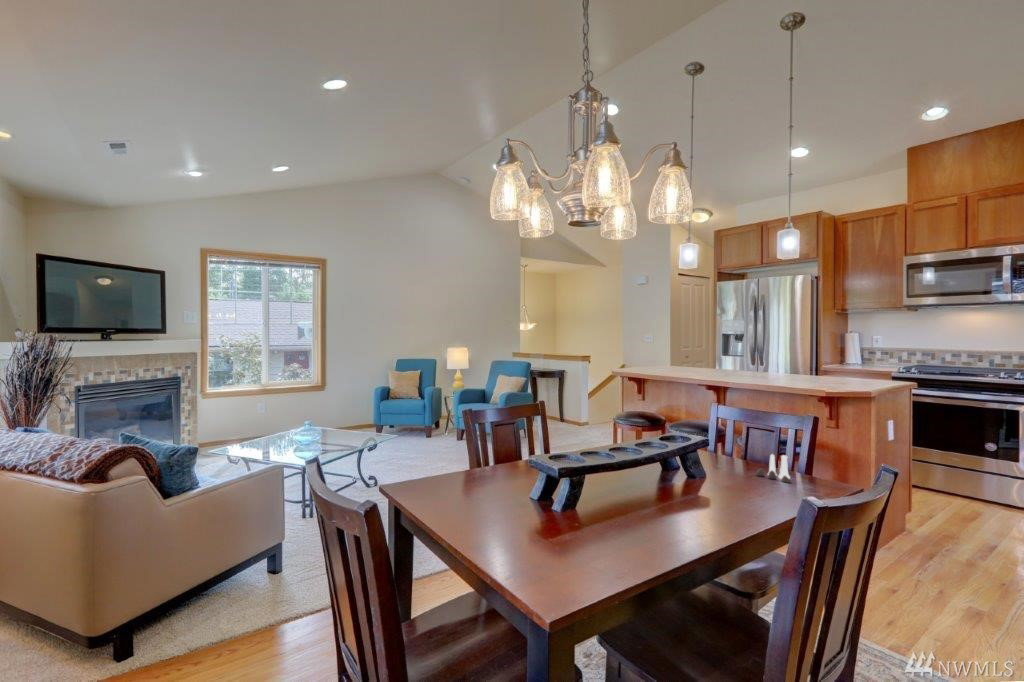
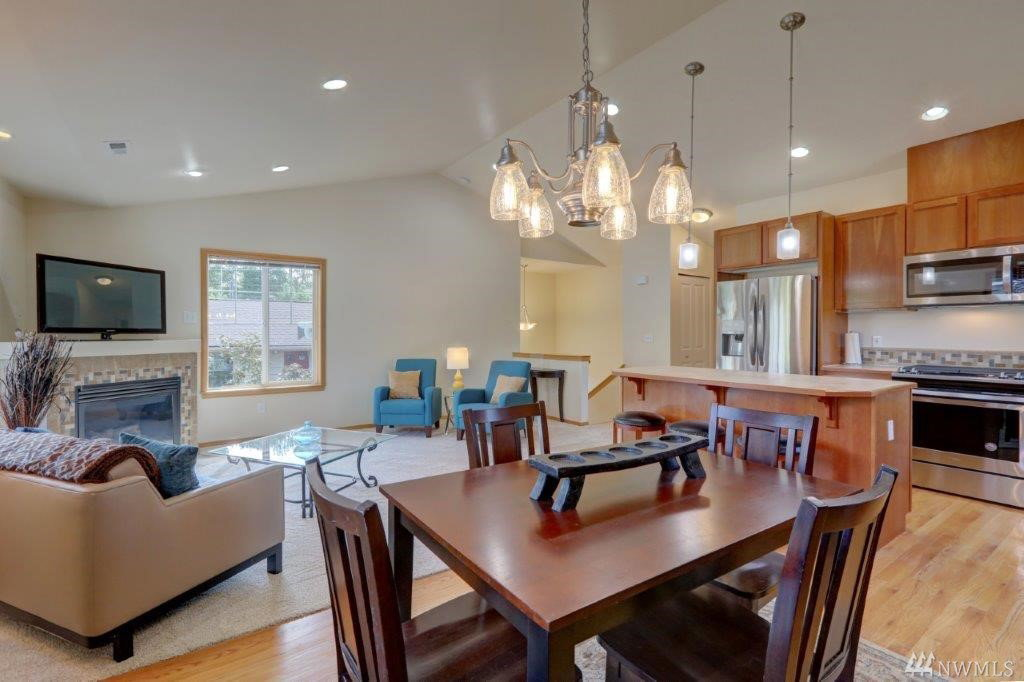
- salt and pepper shaker set [755,453,792,484]
